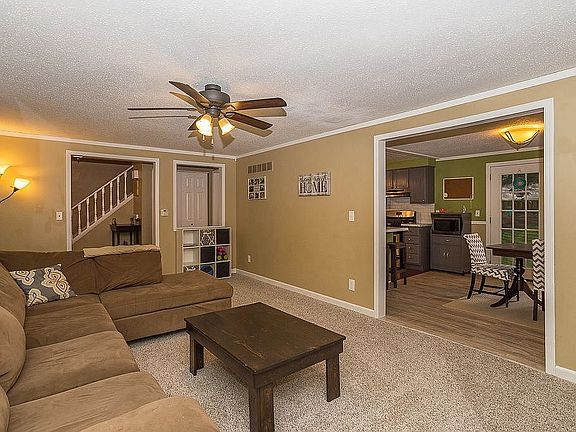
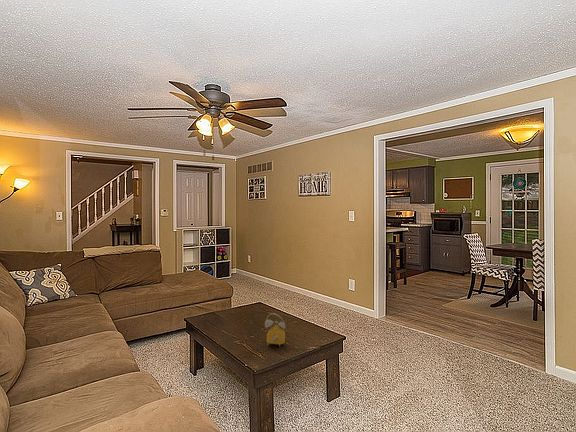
+ alarm clock [264,312,286,347]
